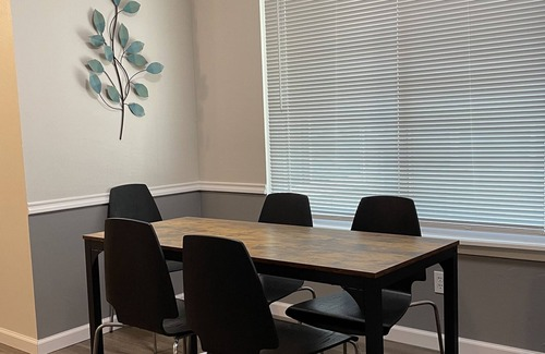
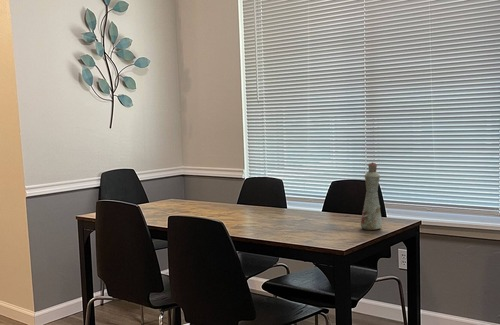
+ bottle [360,161,383,231]
